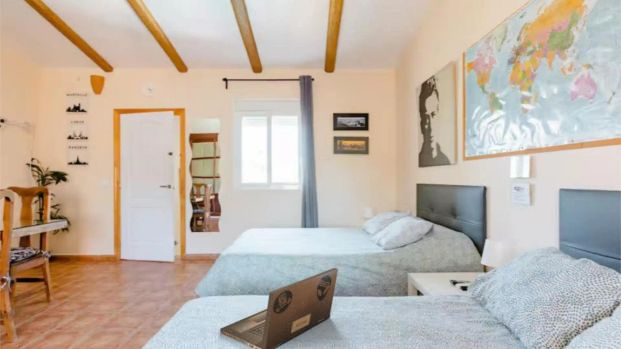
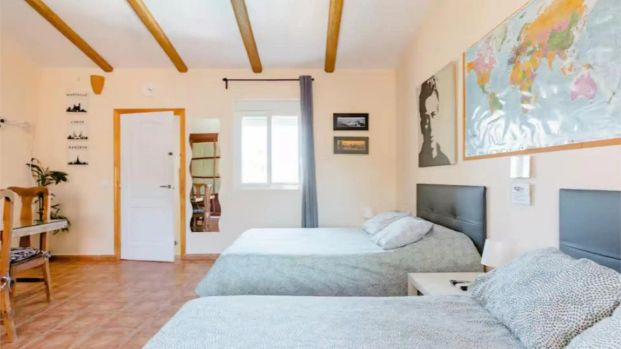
- laptop [219,267,339,349]
